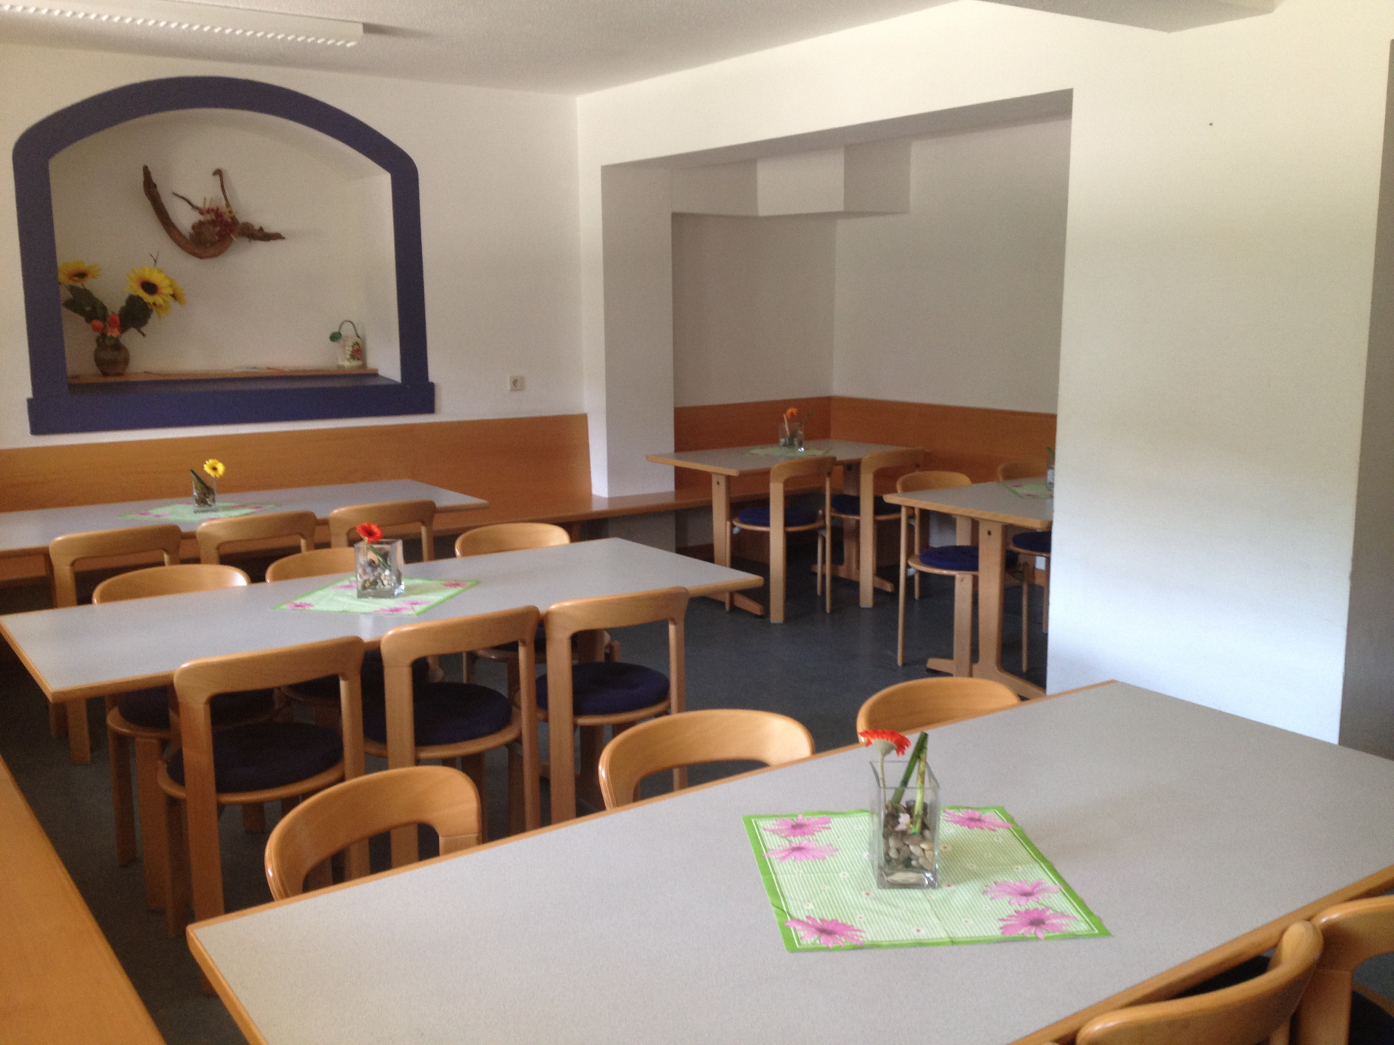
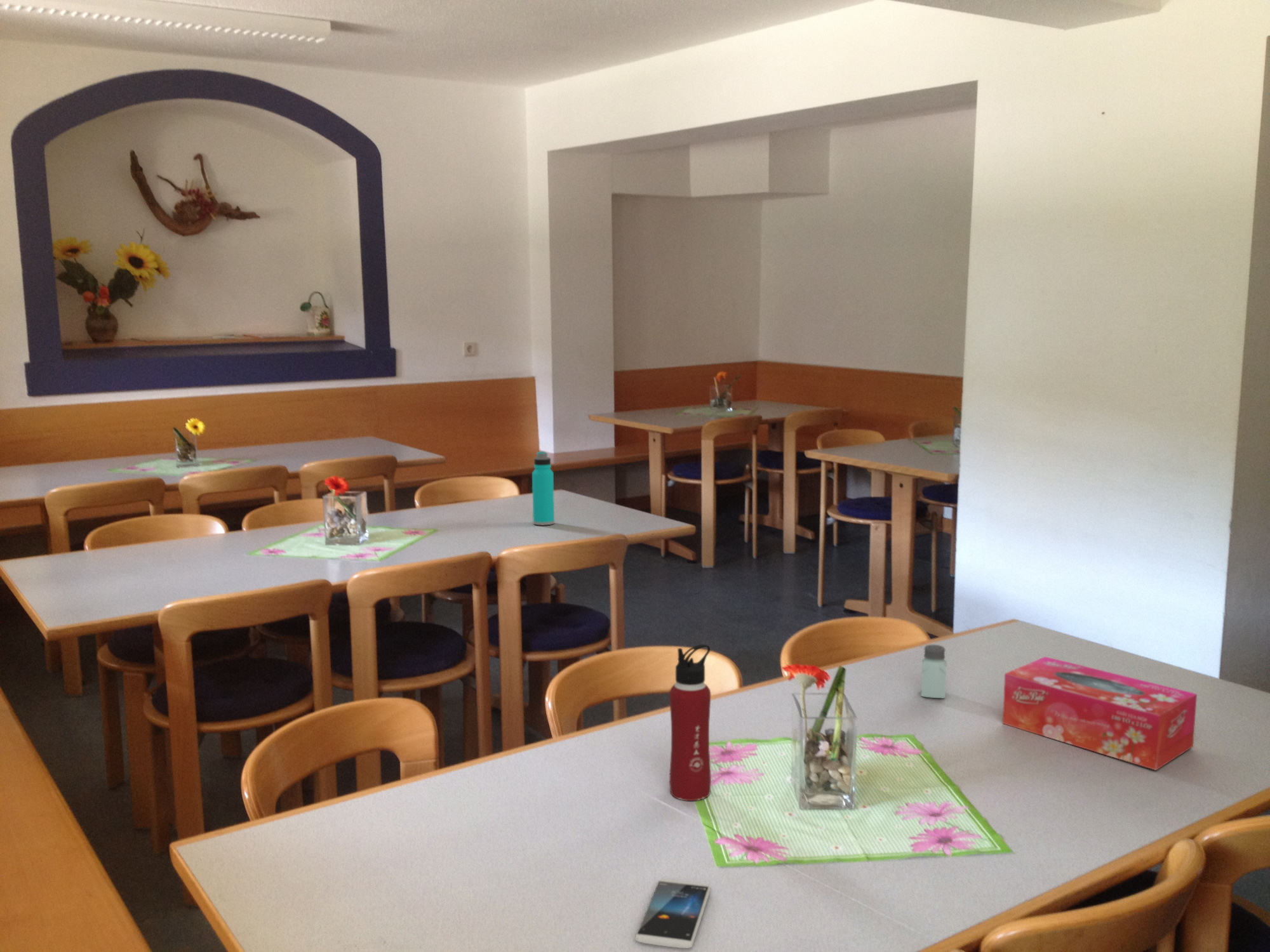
+ water bottle [531,451,555,526]
+ water bottle [669,644,712,802]
+ tissue box [1002,656,1198,771]
+ smartphone [635,878,711,949]
+ saltshaker [921,644,947,699]
